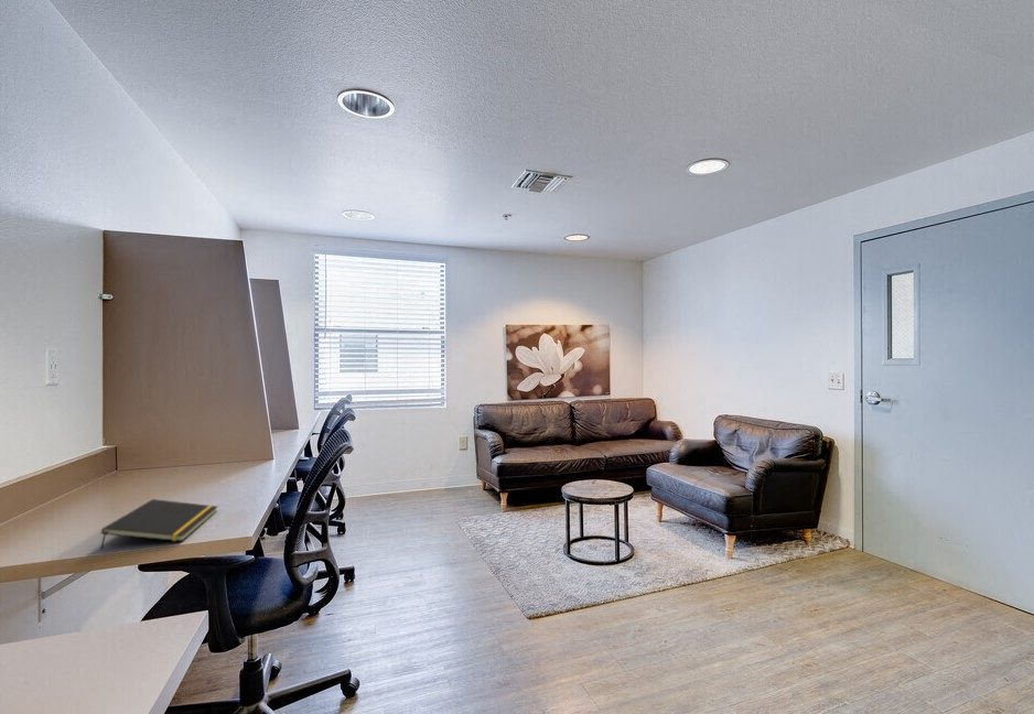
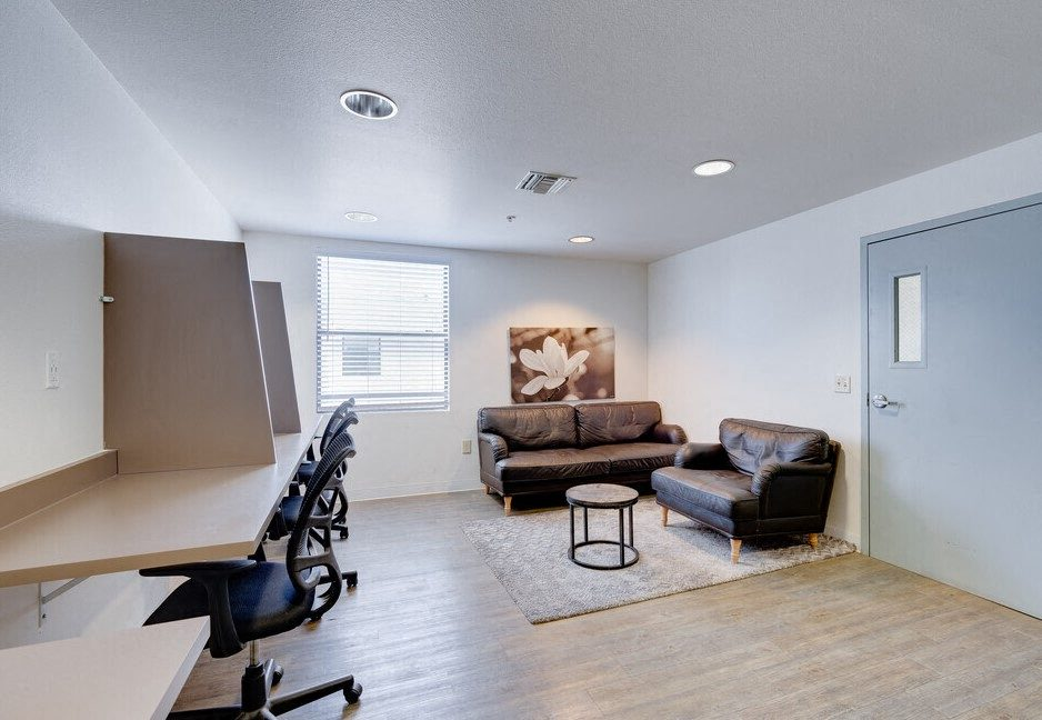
- notepad [99,498,218,551]
